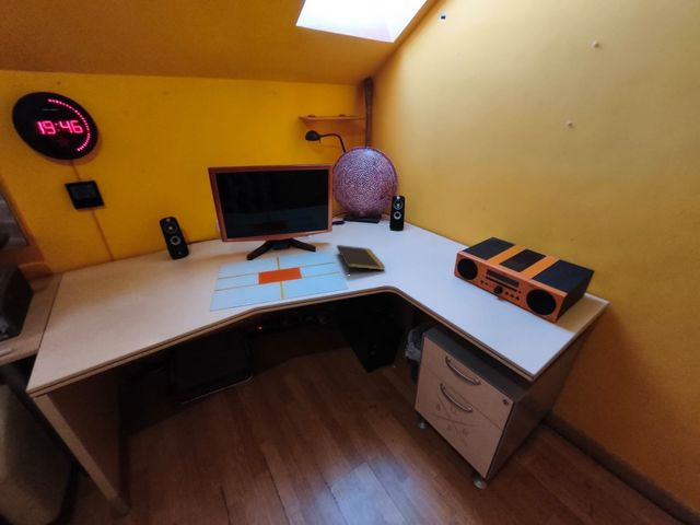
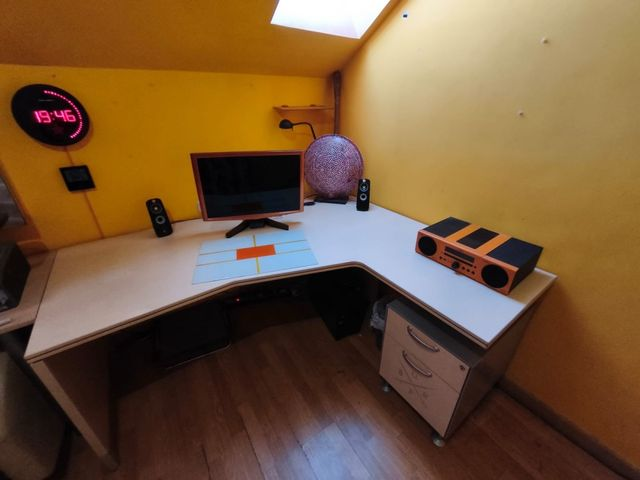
- notepad [336,244,386,273]
